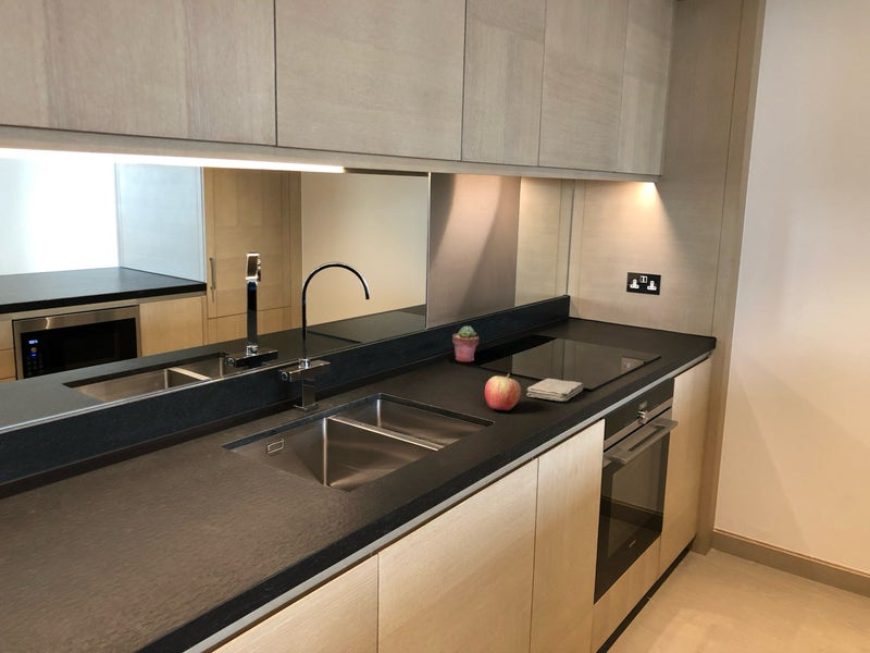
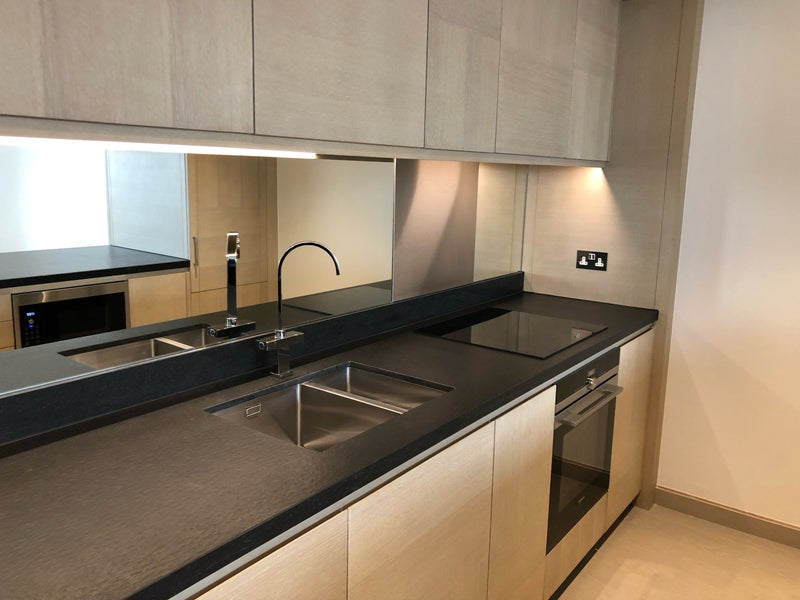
- washcloth [526,378,584,403]
- apple [484,372,522,411]
- potted succulent [451,325,480,362]
